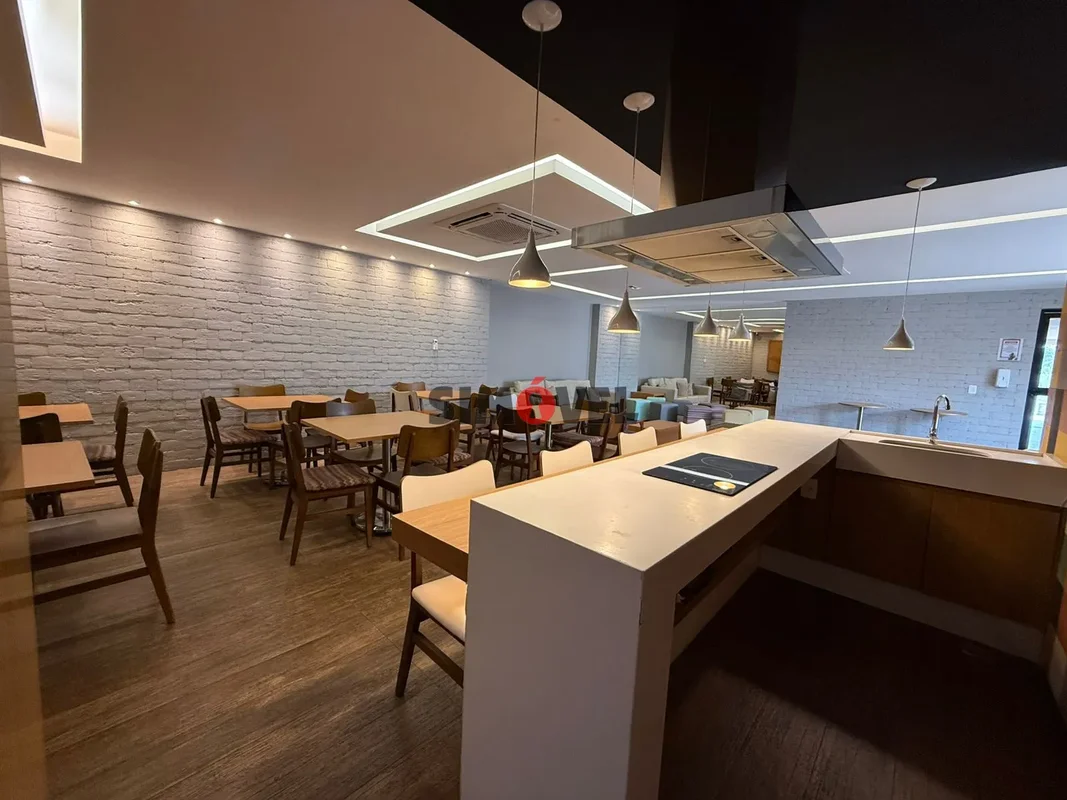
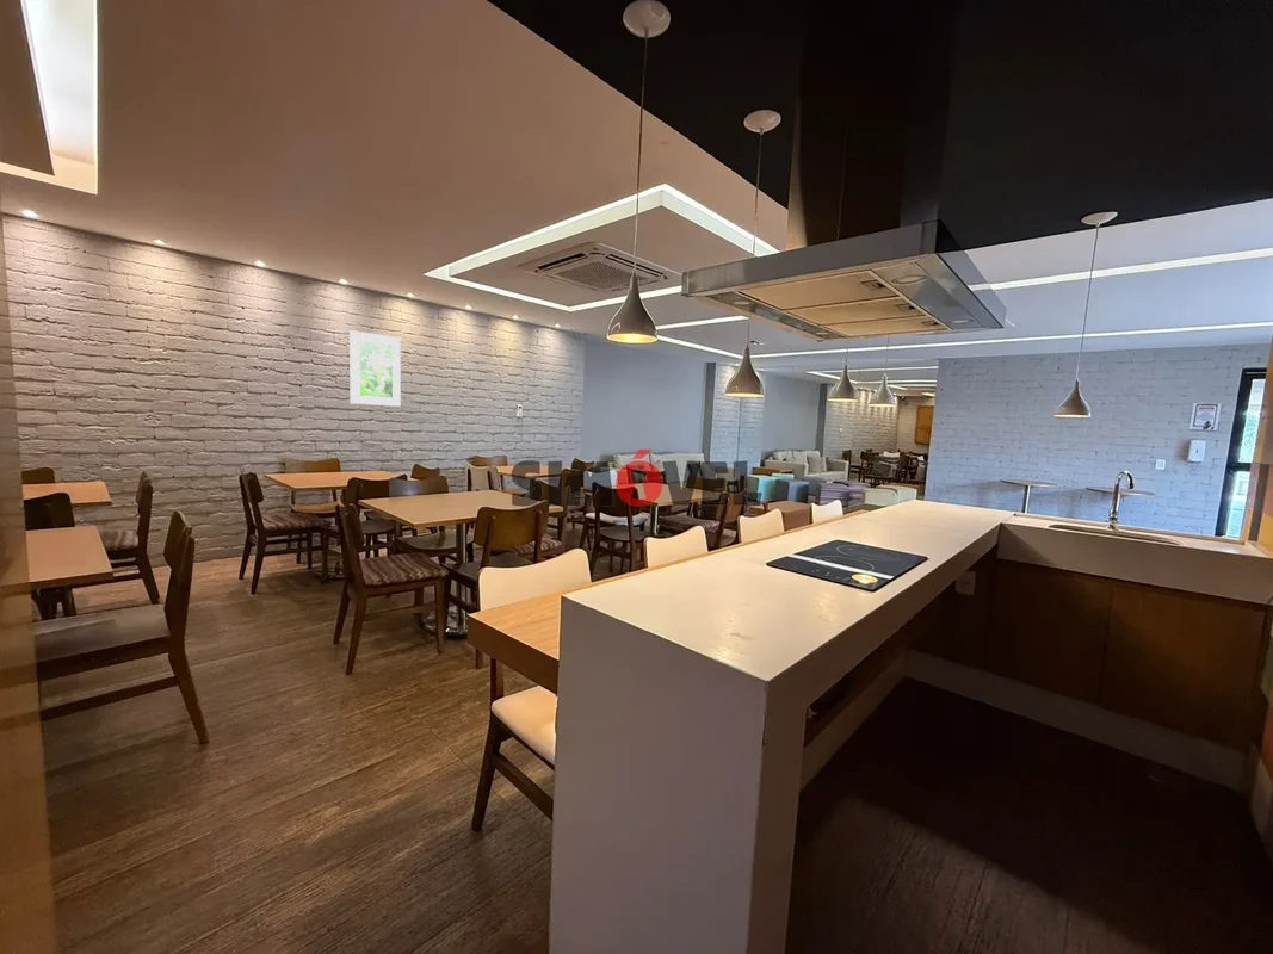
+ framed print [348,329,402,408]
